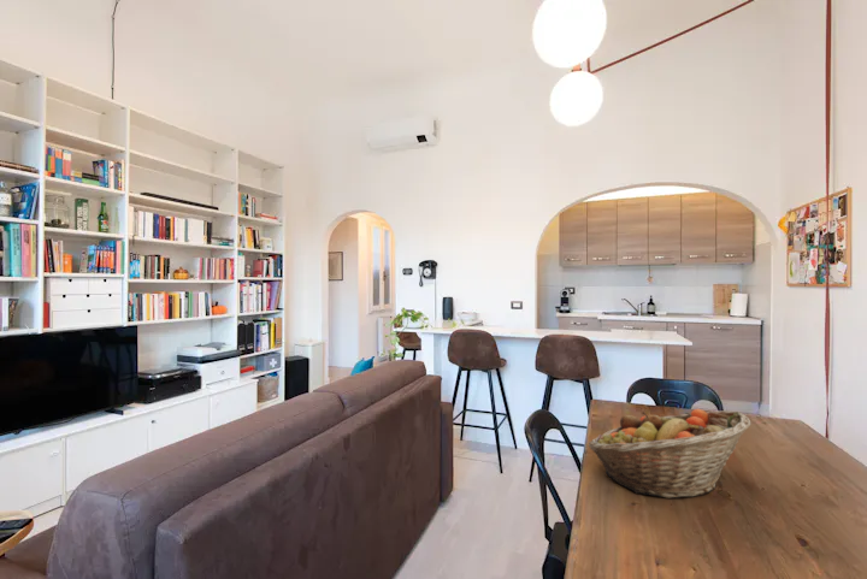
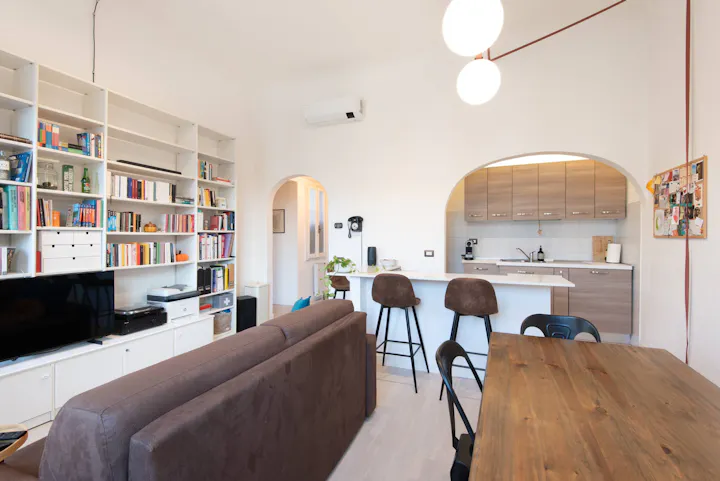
- fruit basket [588,408,751,500]
